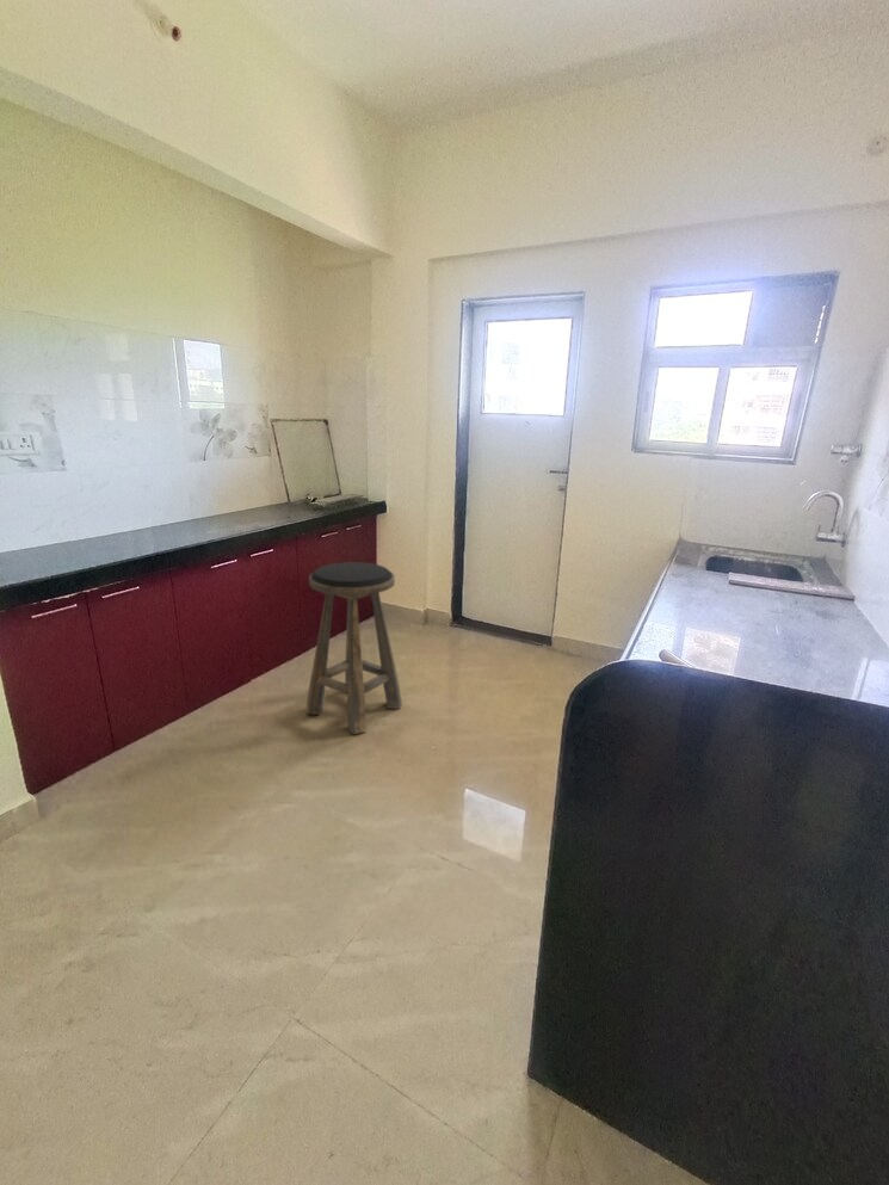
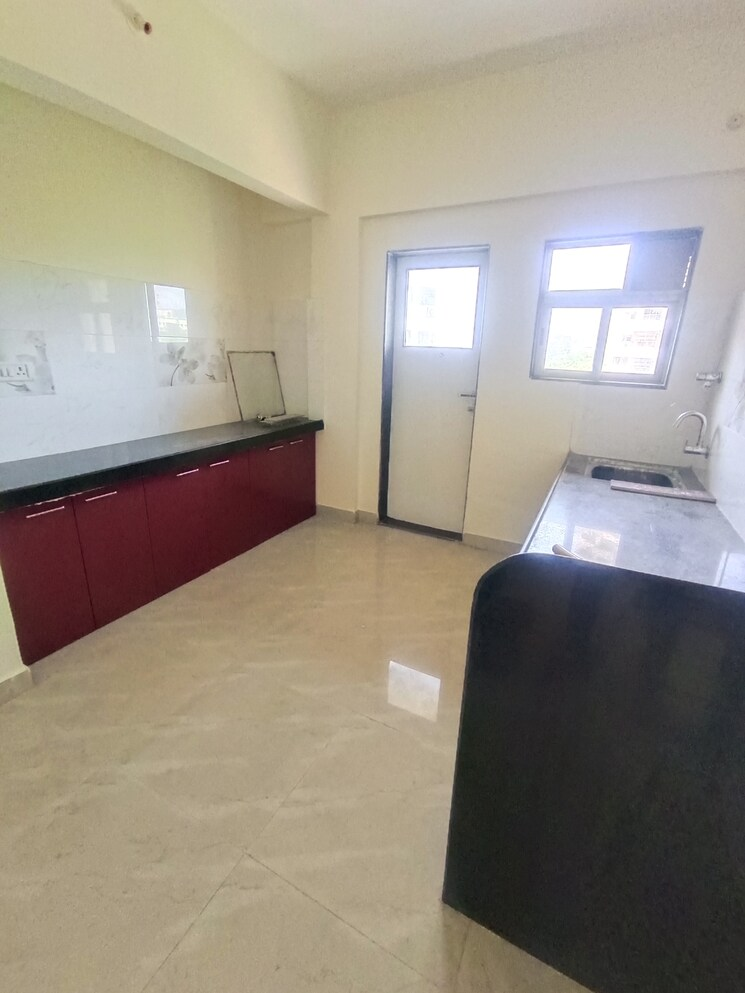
- stool [304,561,403,735]
